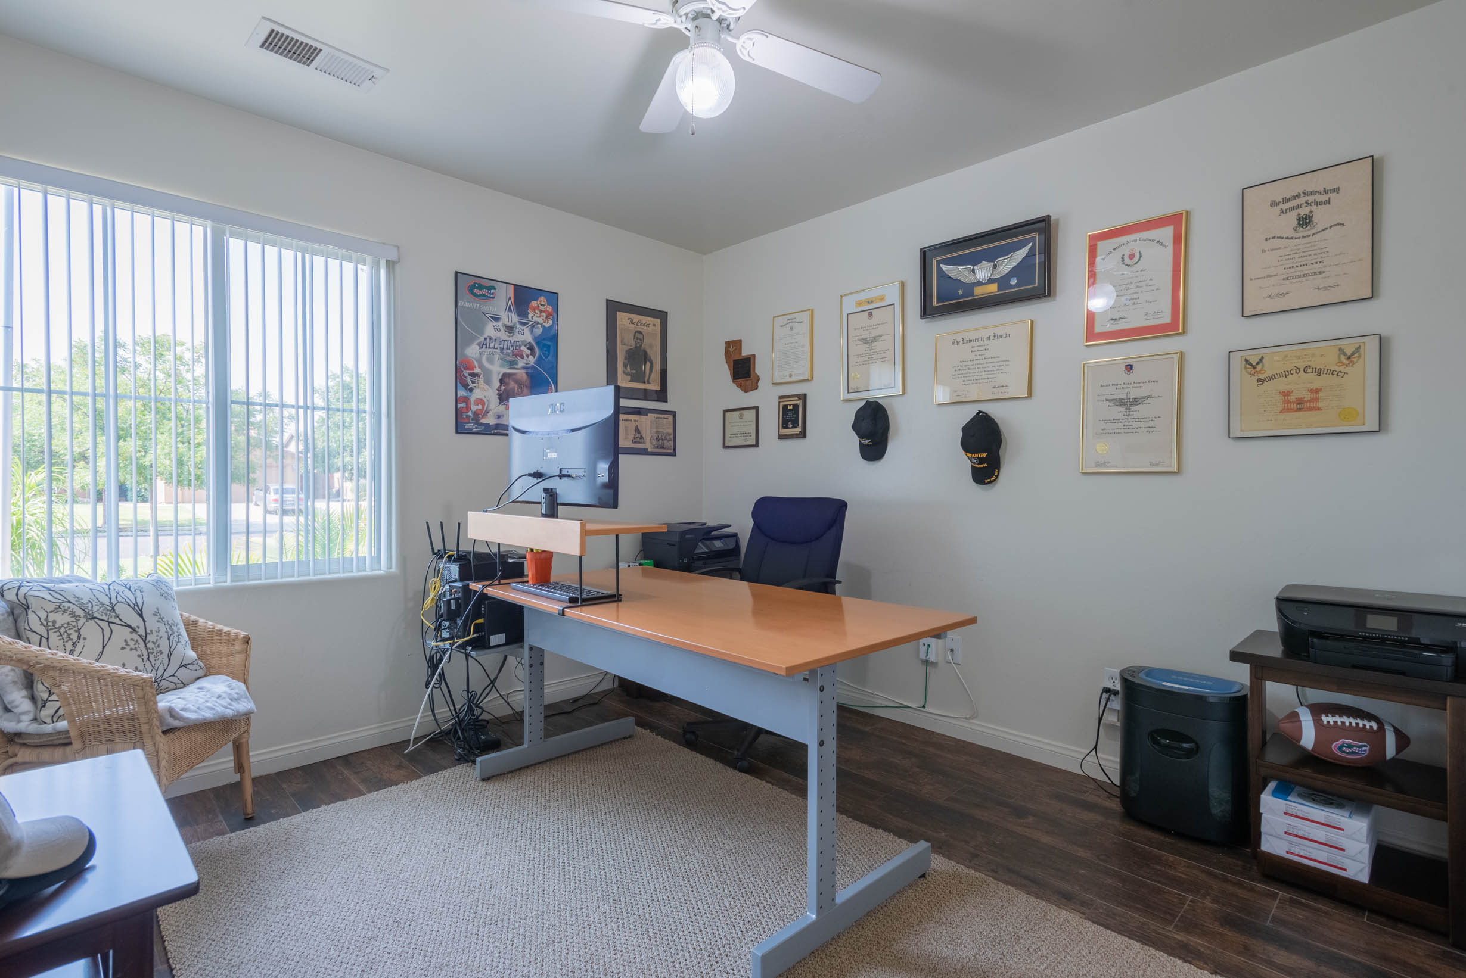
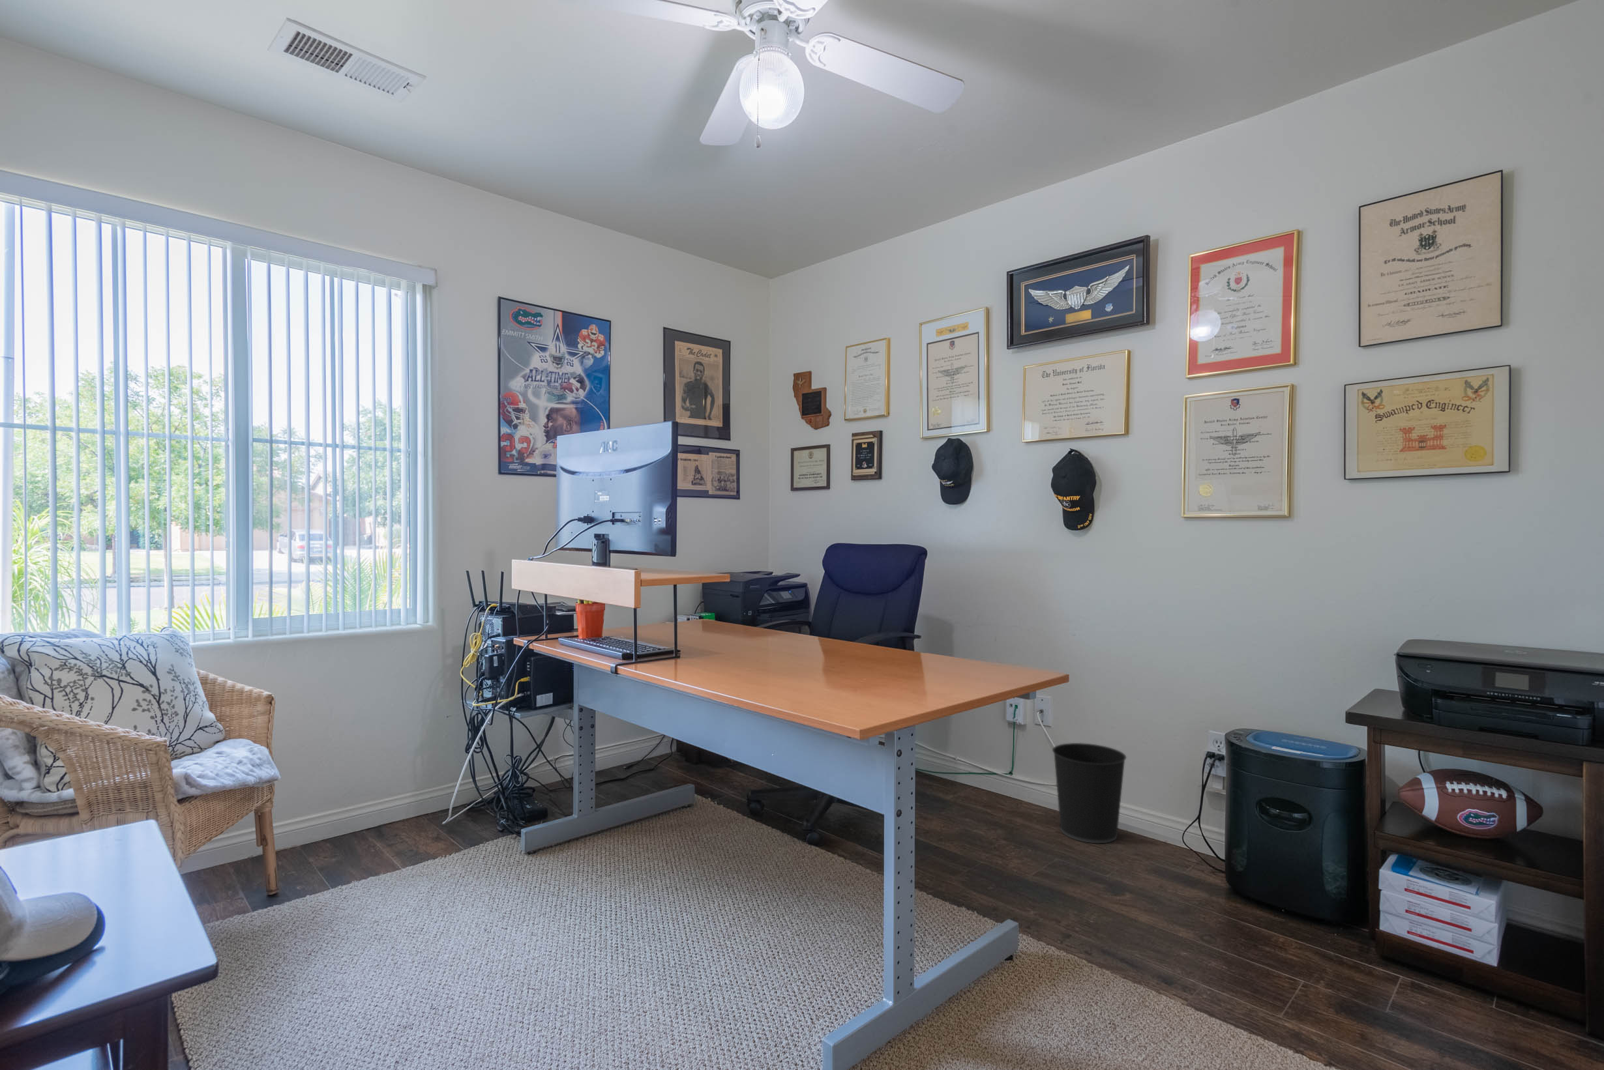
+ wastebasket [1052,743,1127,844]
